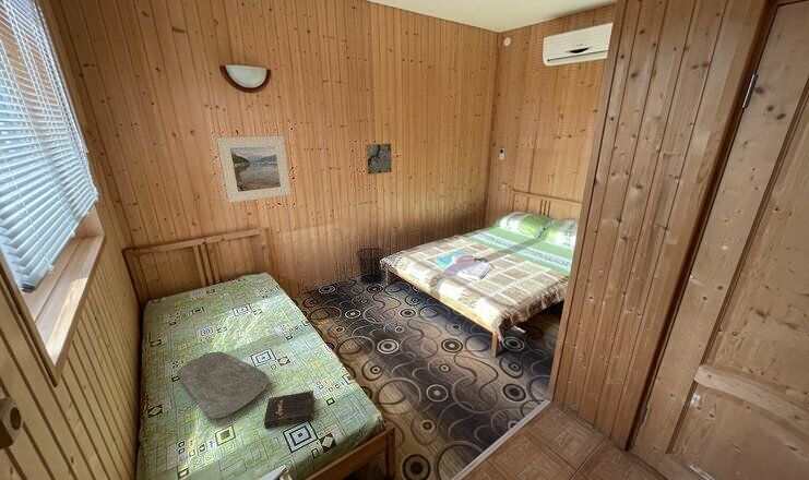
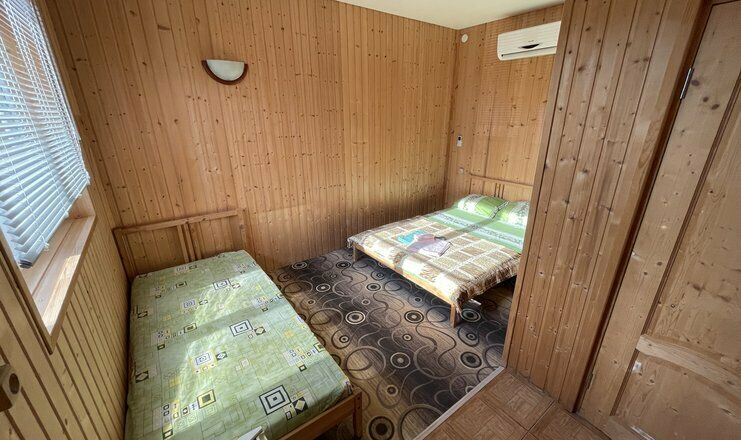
- waste bin [355,247,385,286]
- pillow [176,350,270,420]
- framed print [216,135,292,204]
- hardback book [263,389,316,430]
- wall art [364,142,393,177]
